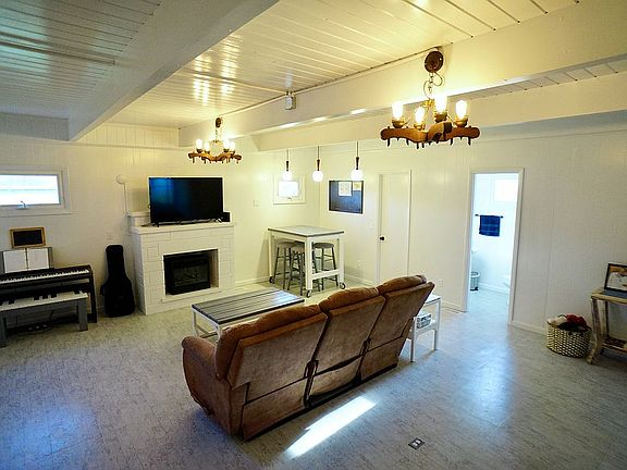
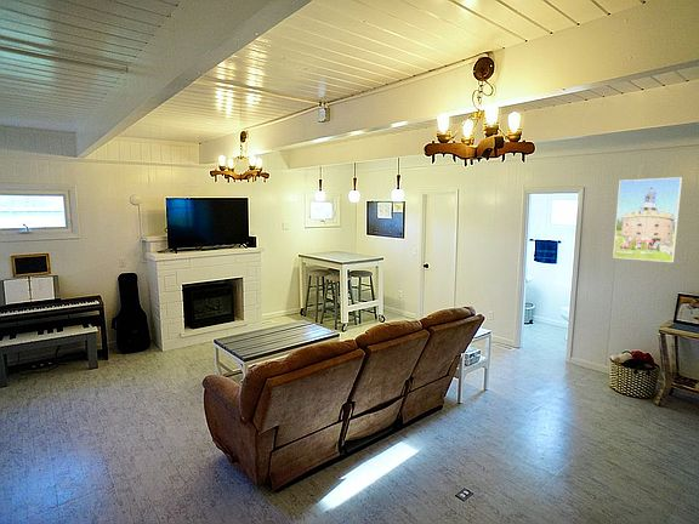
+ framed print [612,176,683,263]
